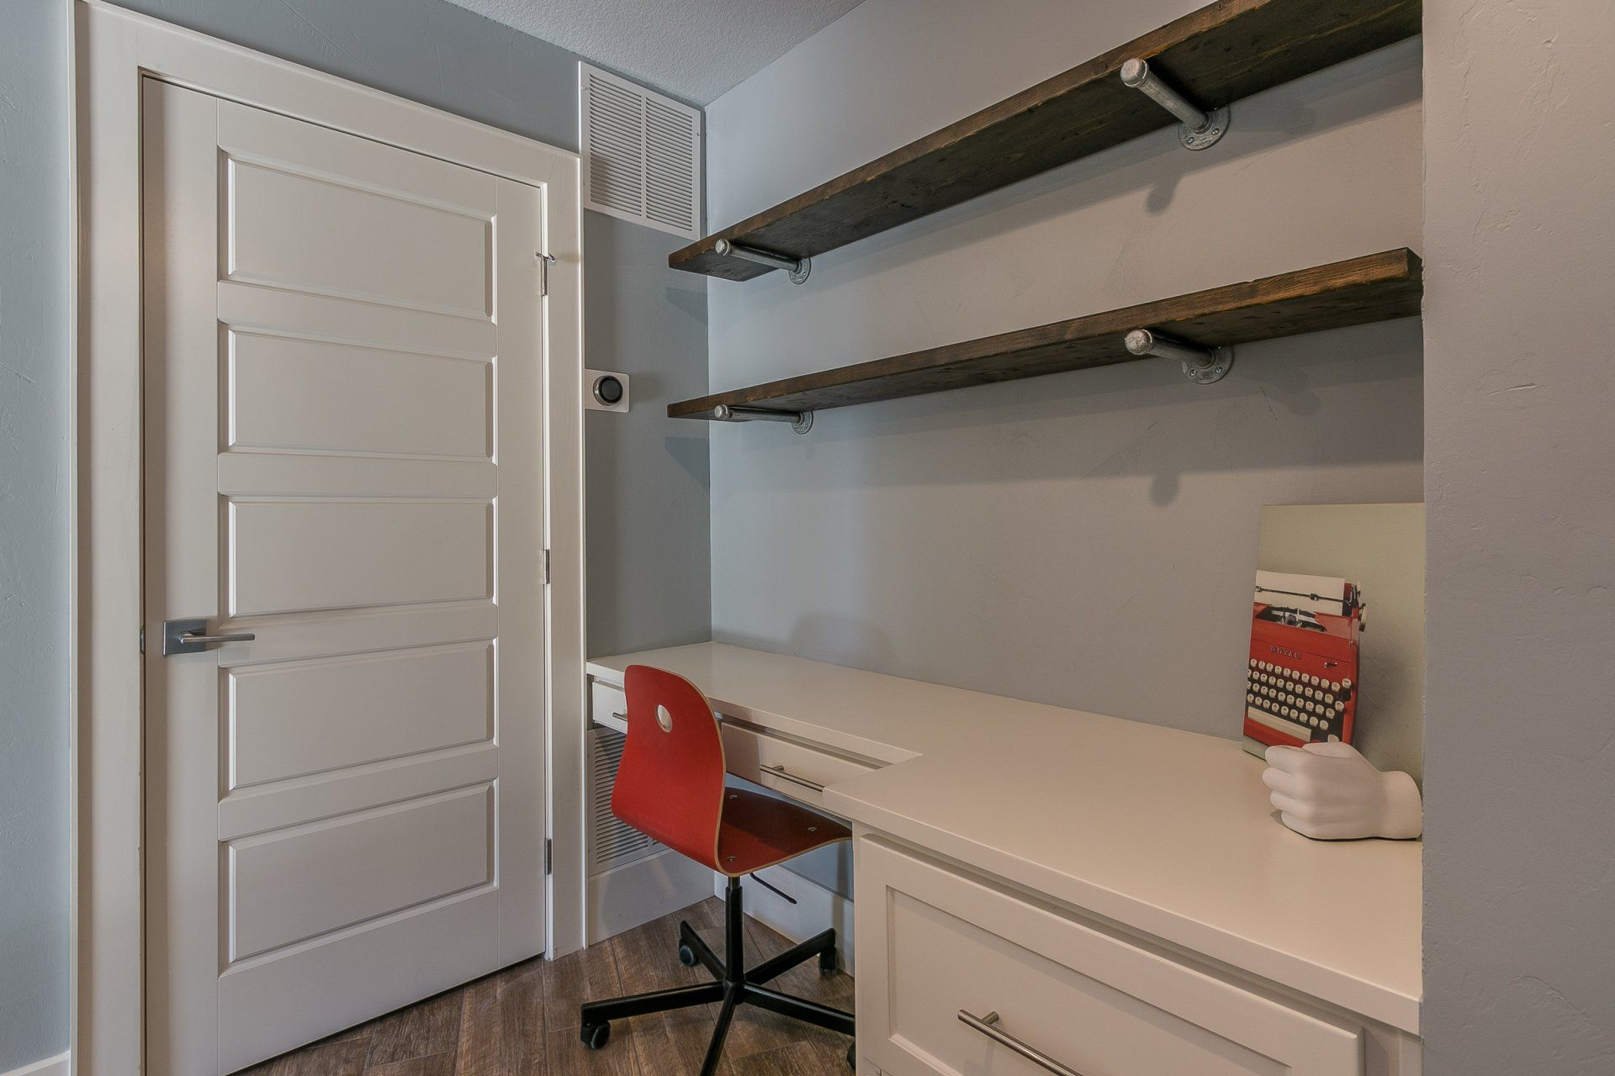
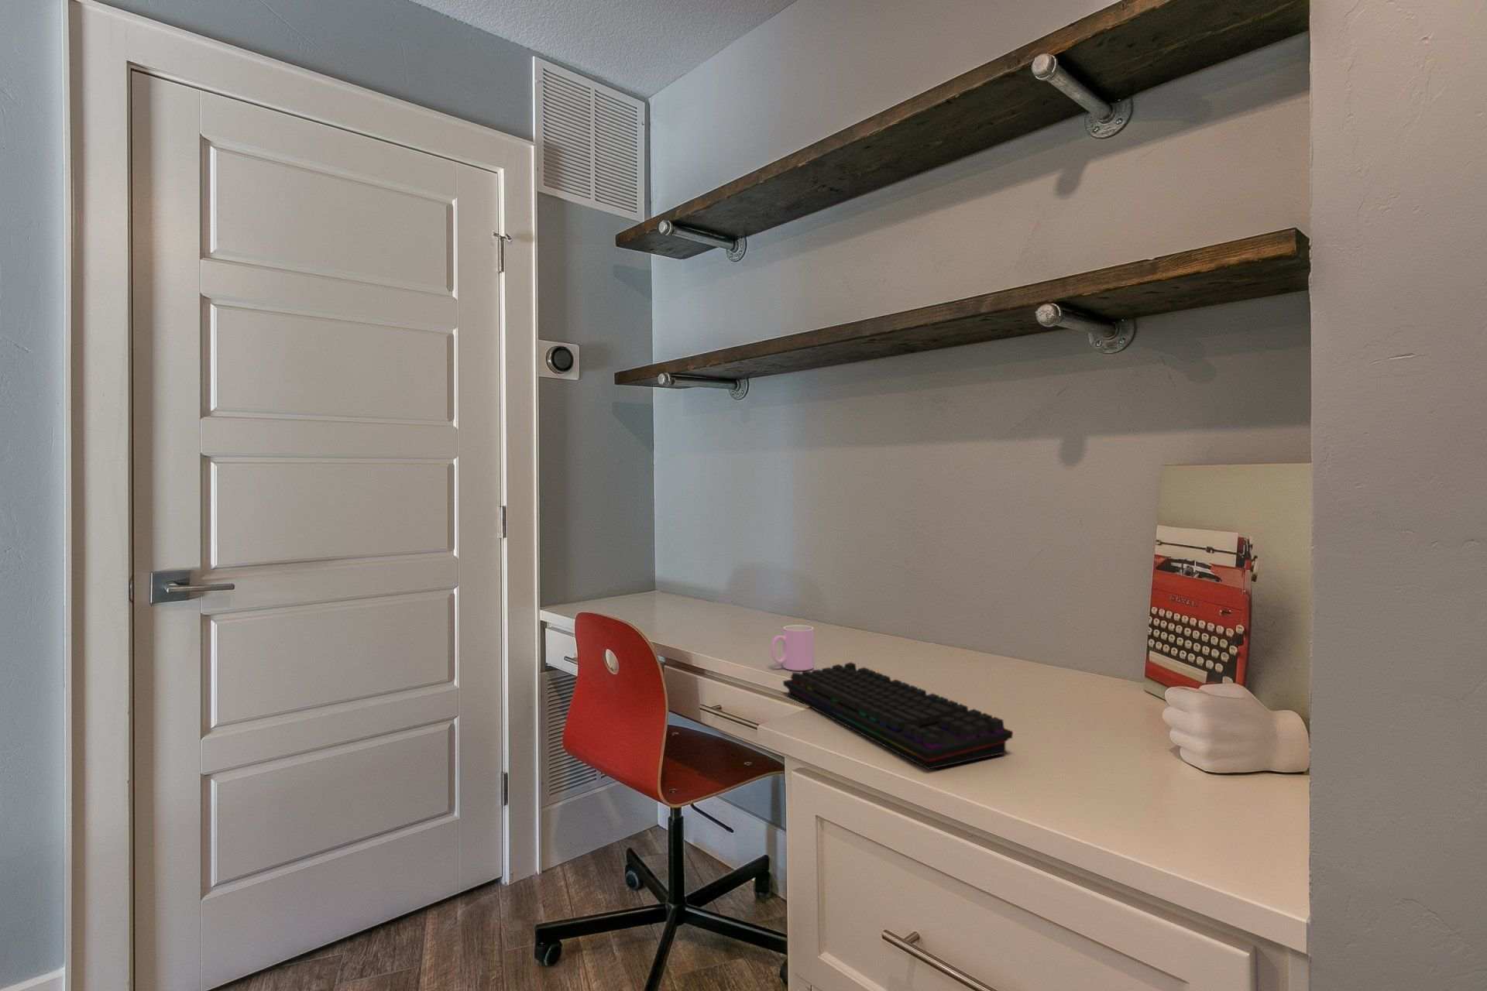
+ cup [770,624,814,671]
+ keyboard [782,661,1013,770]
